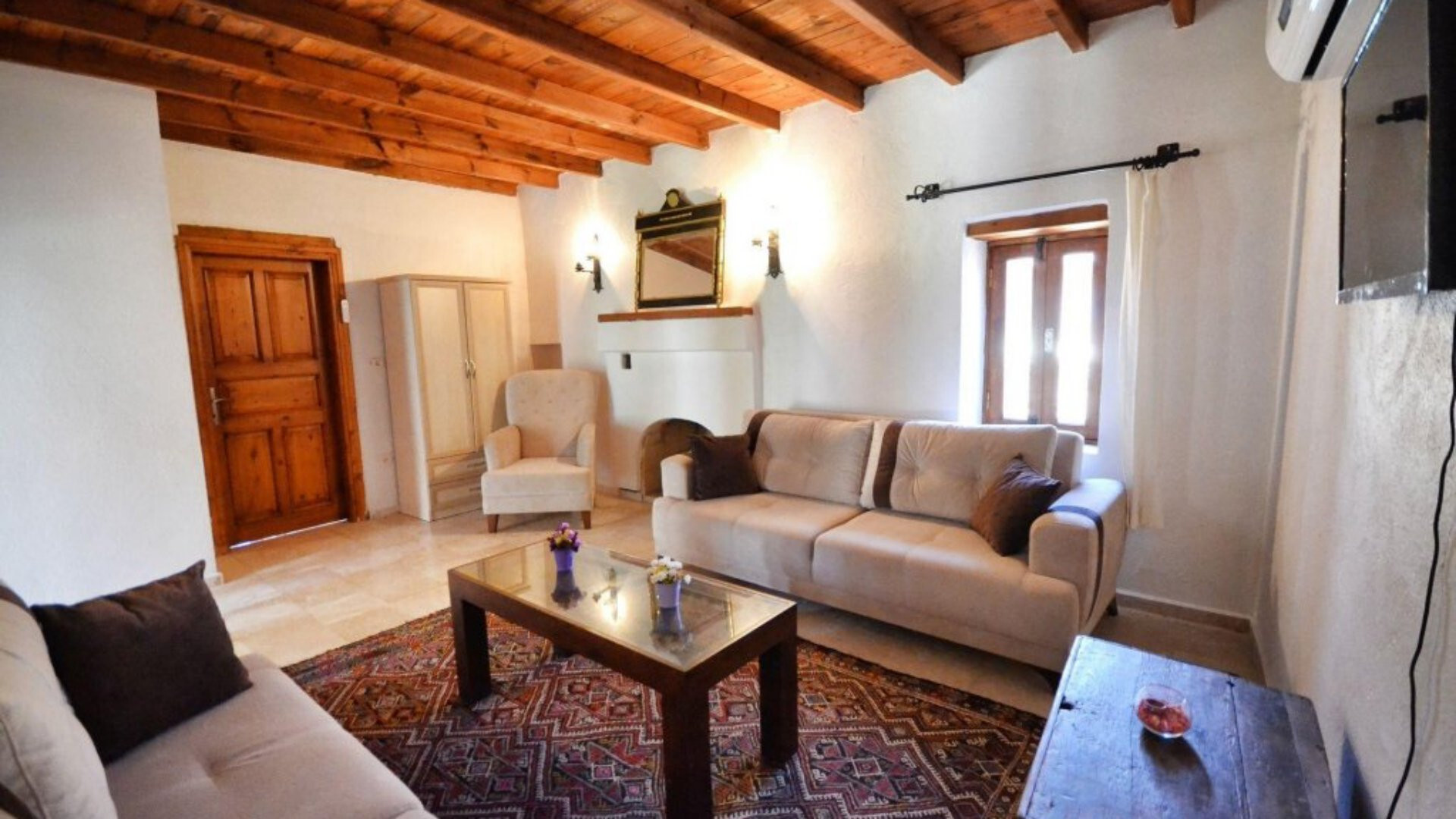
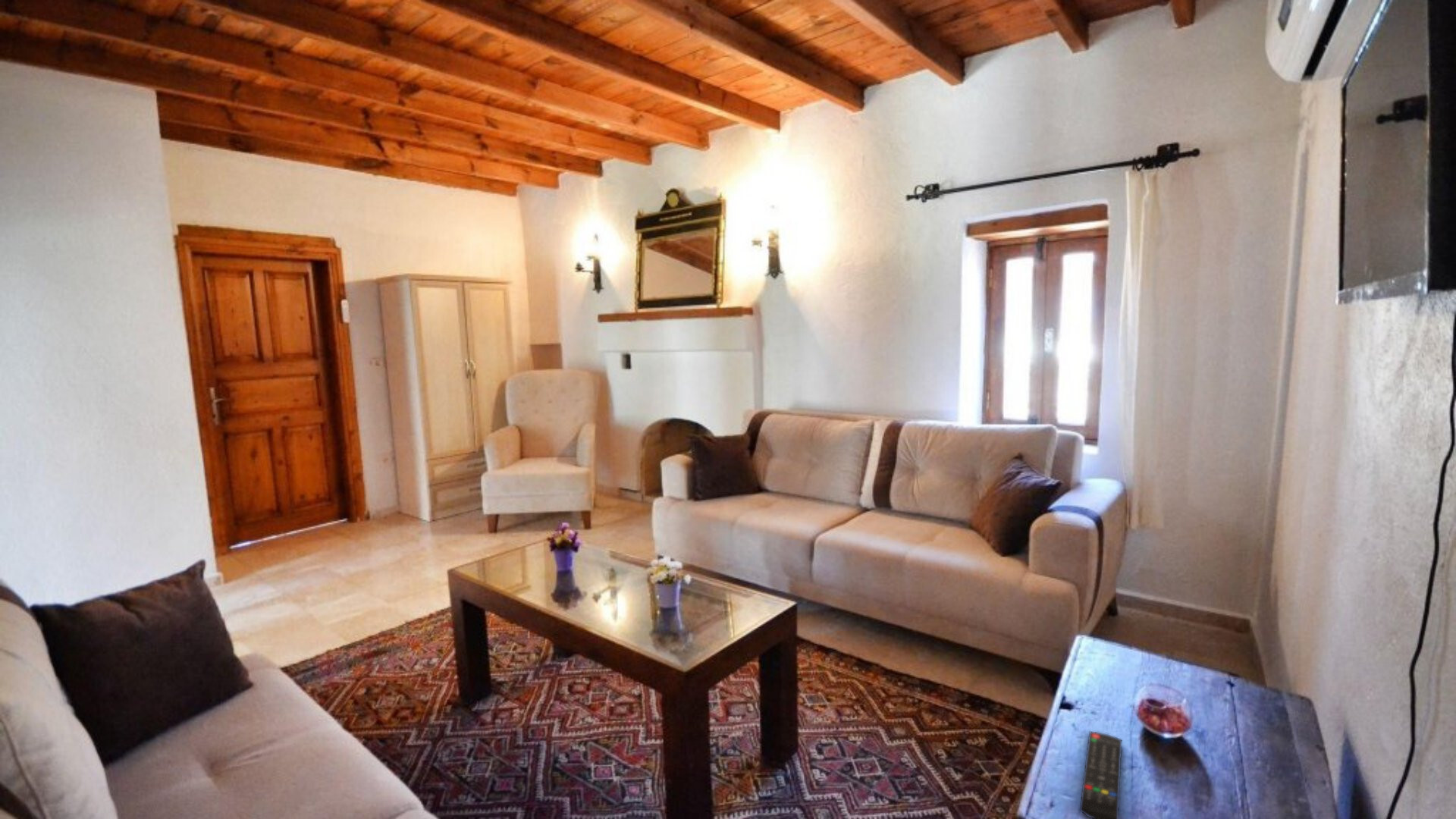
+ remote control [1079,731,1122,819]
